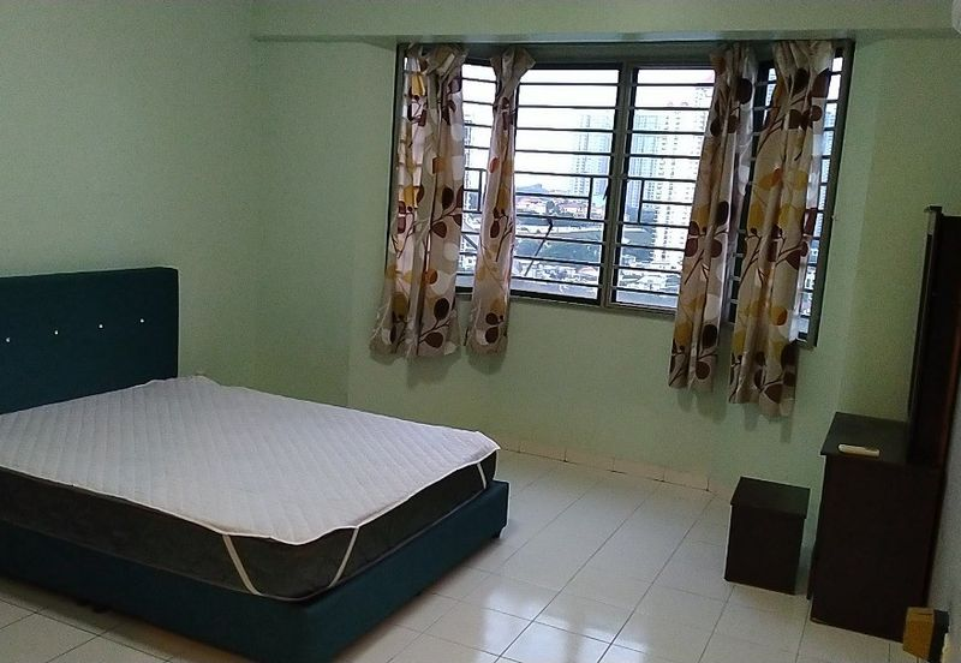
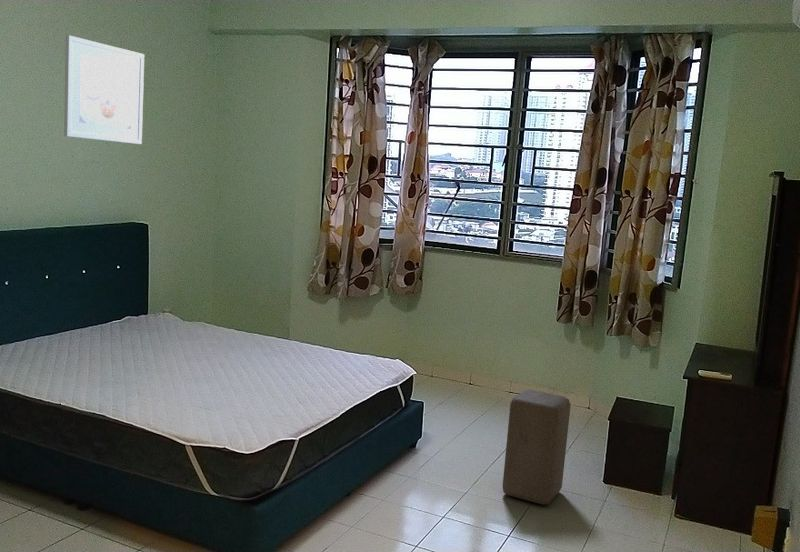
+ stool [502,389,571,506]
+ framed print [63,34,145,145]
